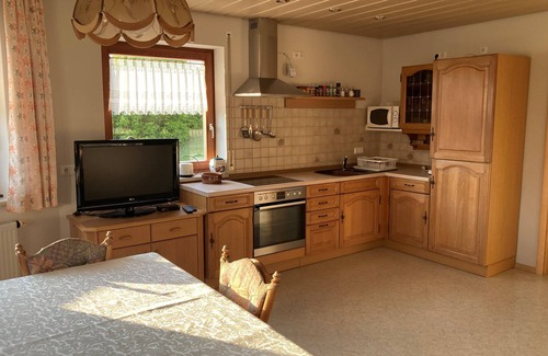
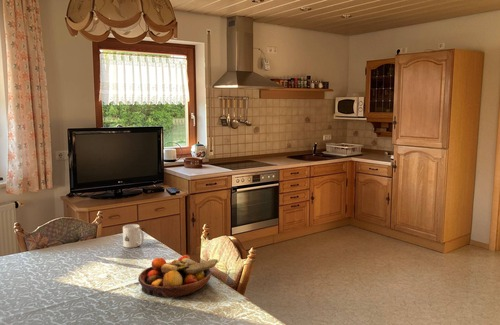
+ fruit bowl [137,254,219,299]
+ mug [122,223,145,249]
